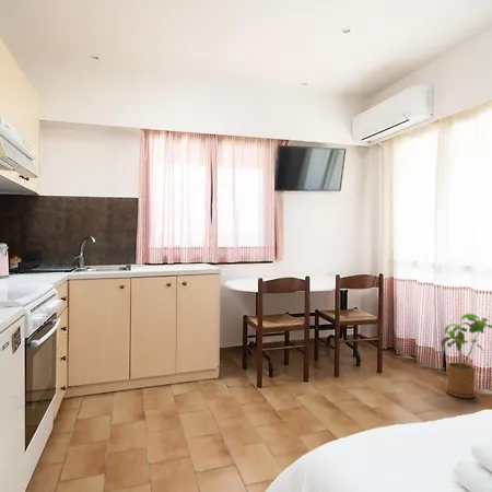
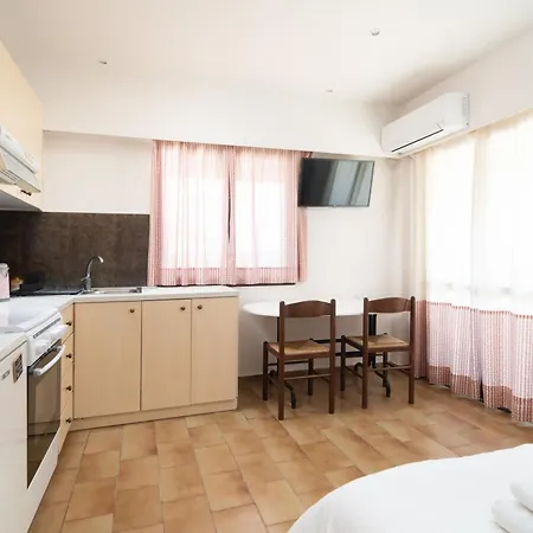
- house plant [441,313,492,399]
